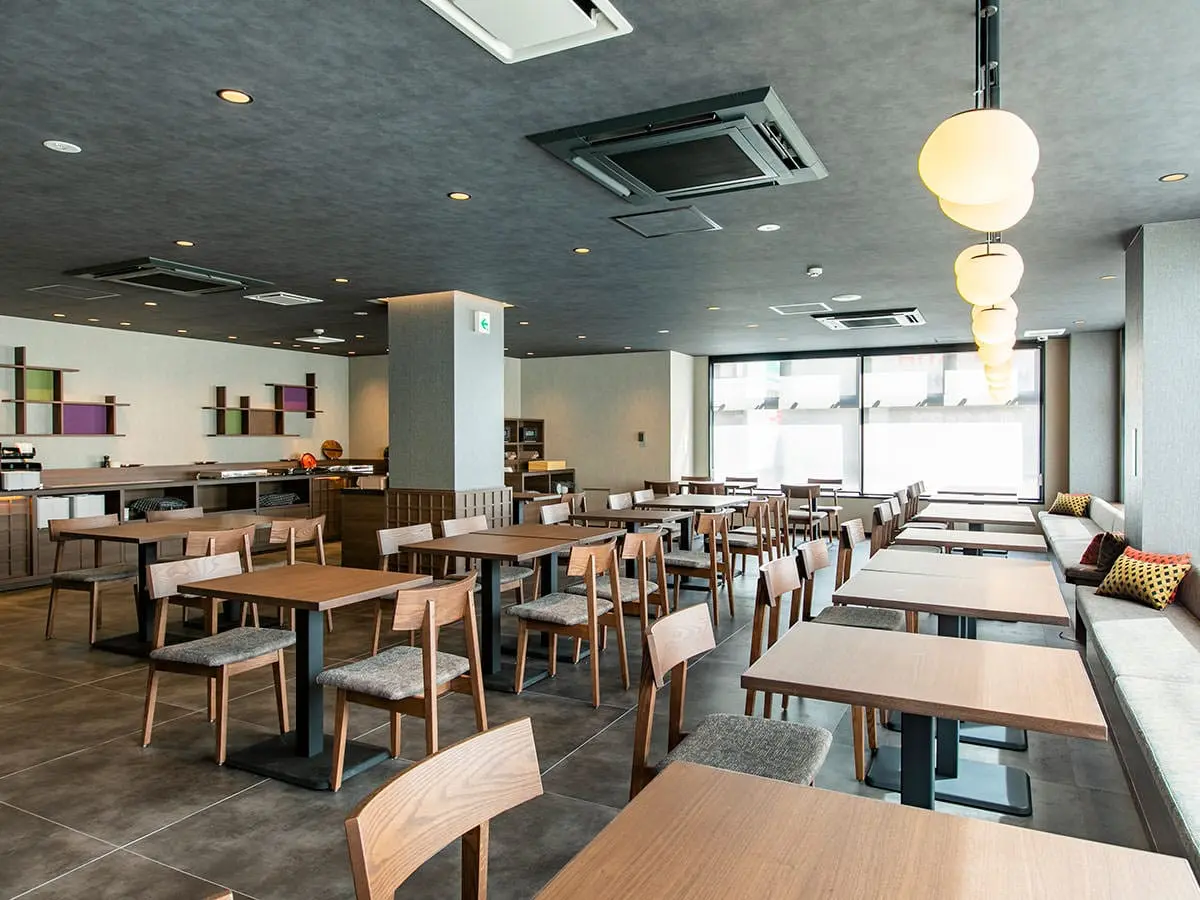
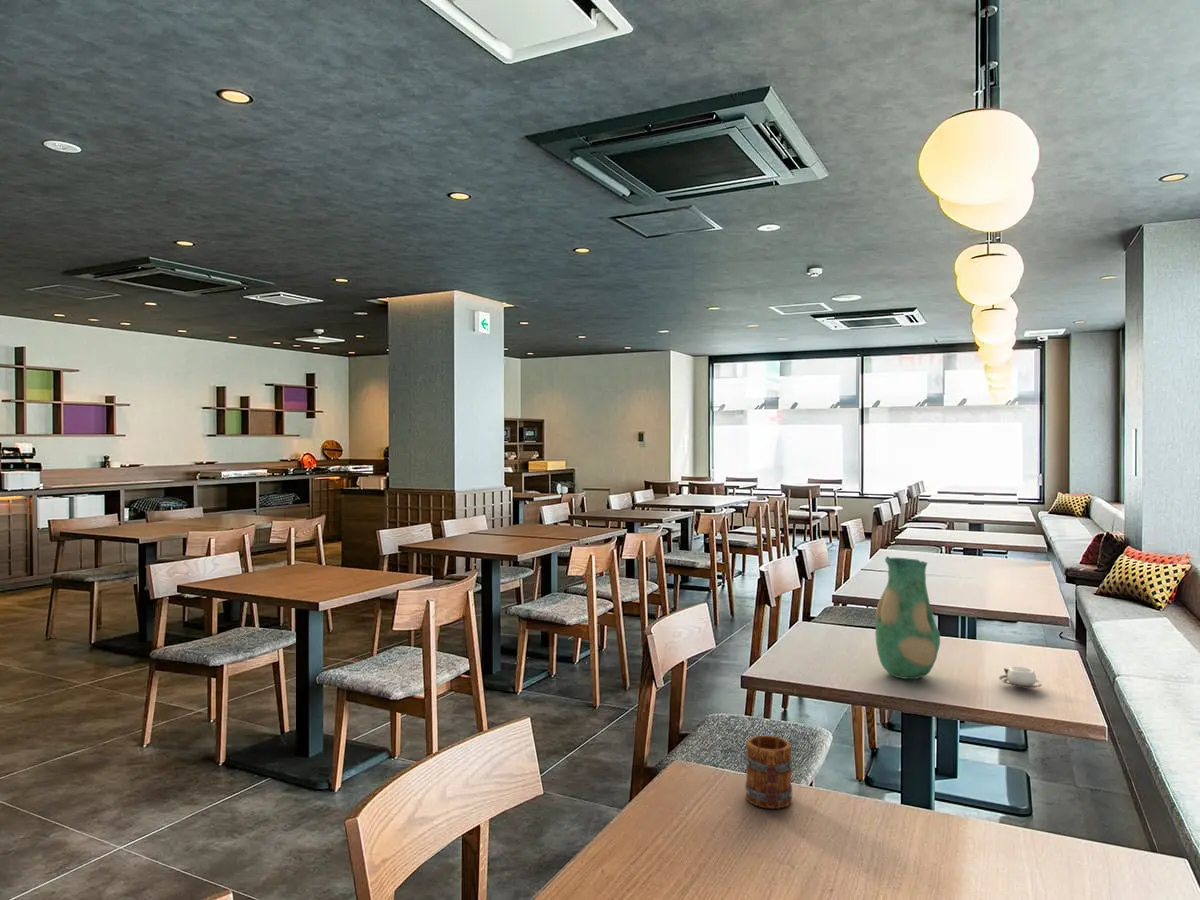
+ vase [874,556,941,680]
+ mug [744,734,793,810]
+ cup [998,665,1043,690]
